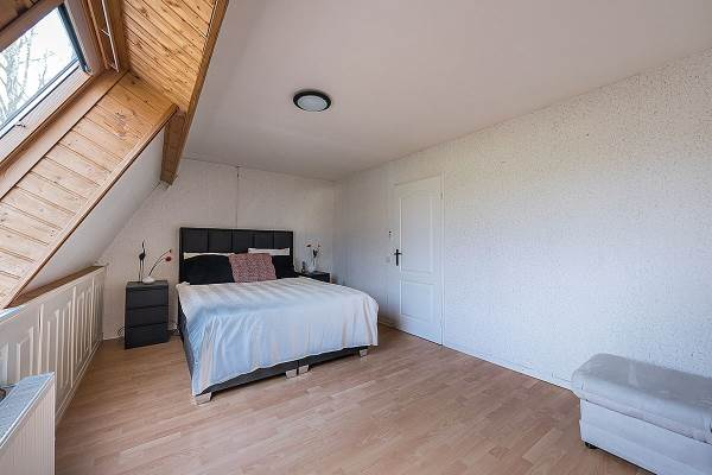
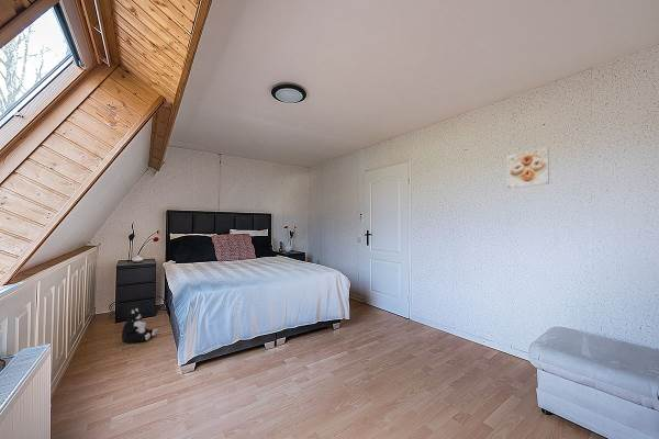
+ plush toy [121,307,159,344]
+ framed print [506,147,550,190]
